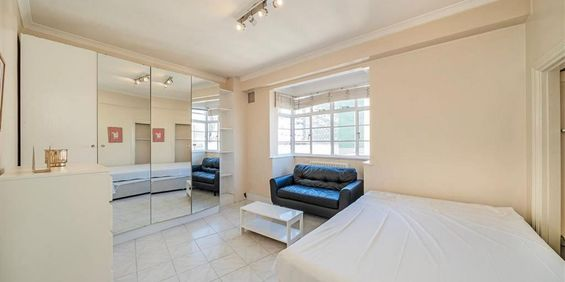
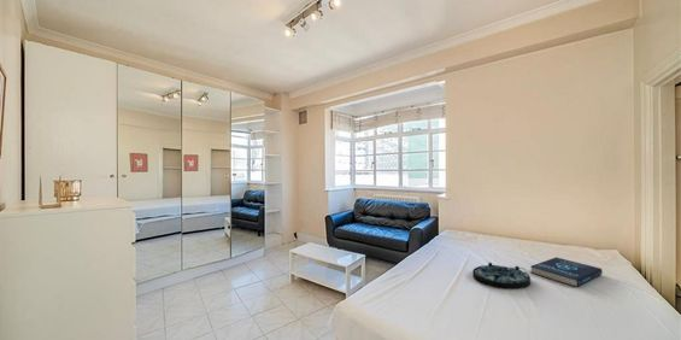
+ book [530,256,604,288]
+ serving tray [471,262,532,291]
